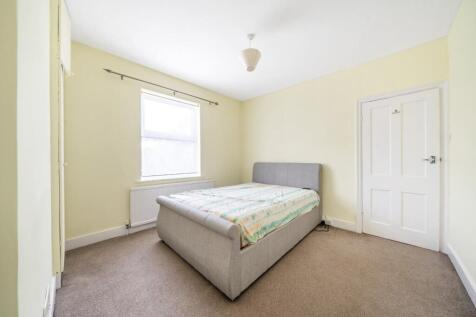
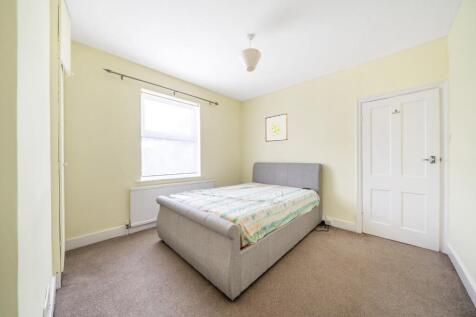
+ wall art [265,113,289,143]
